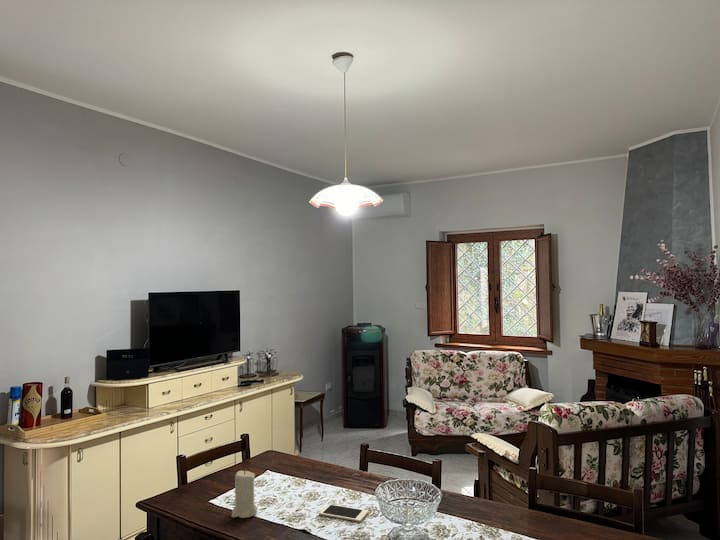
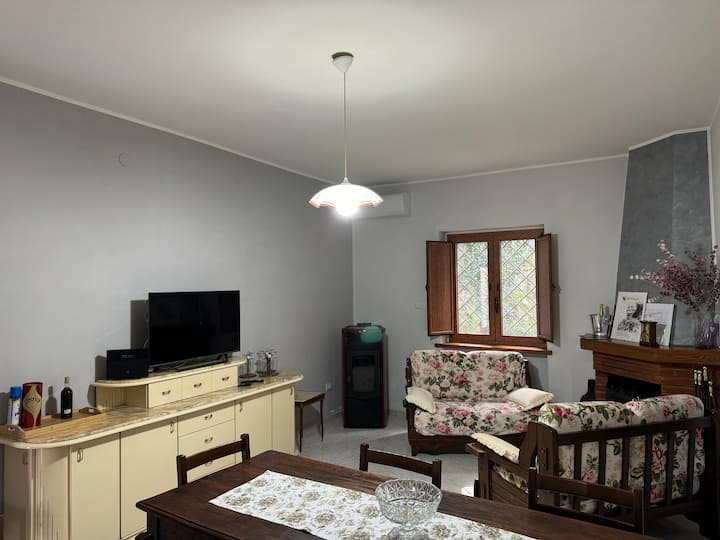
- candle [231,469,258,519]
- cell phone [318,503,369,523]
